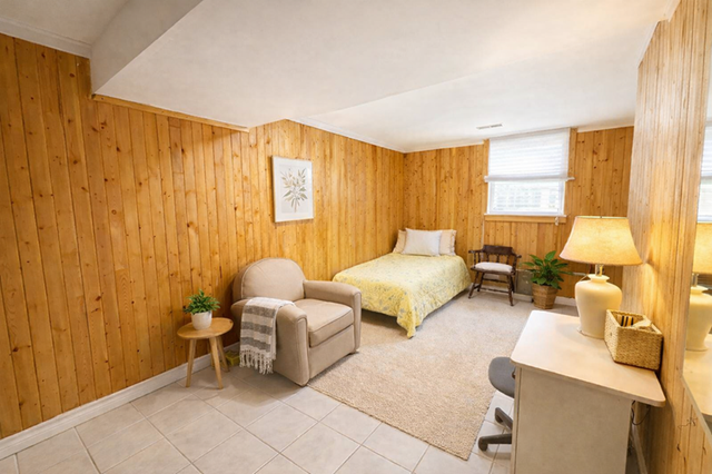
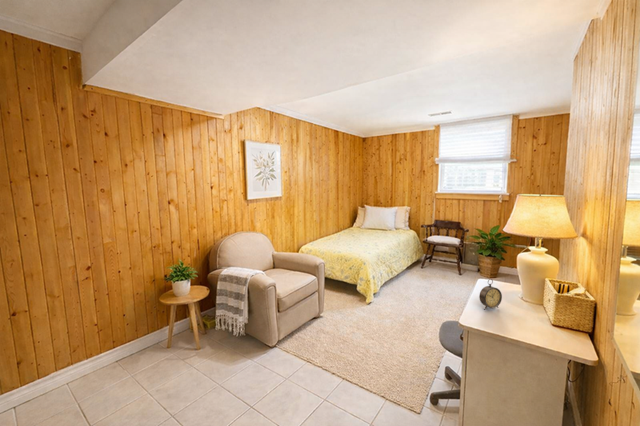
+ alarm clock [478,278,503,311]
